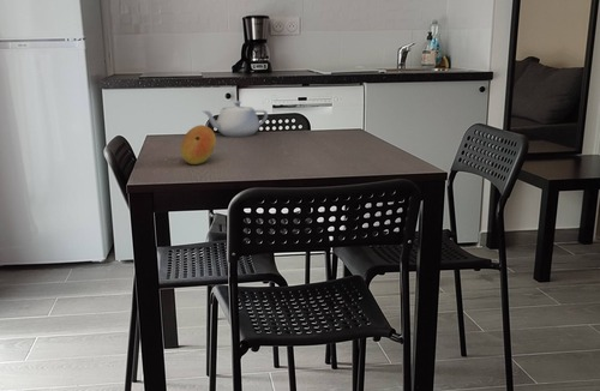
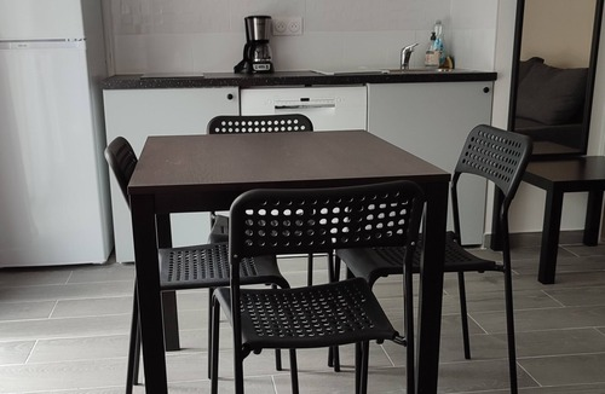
- fruit [180,124,217,166]
- teapot [200,100,269,138]
